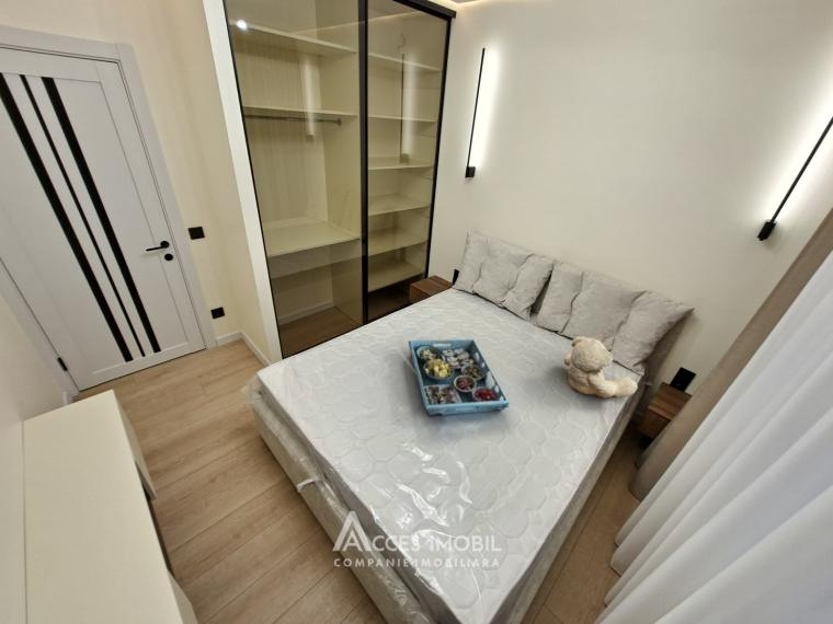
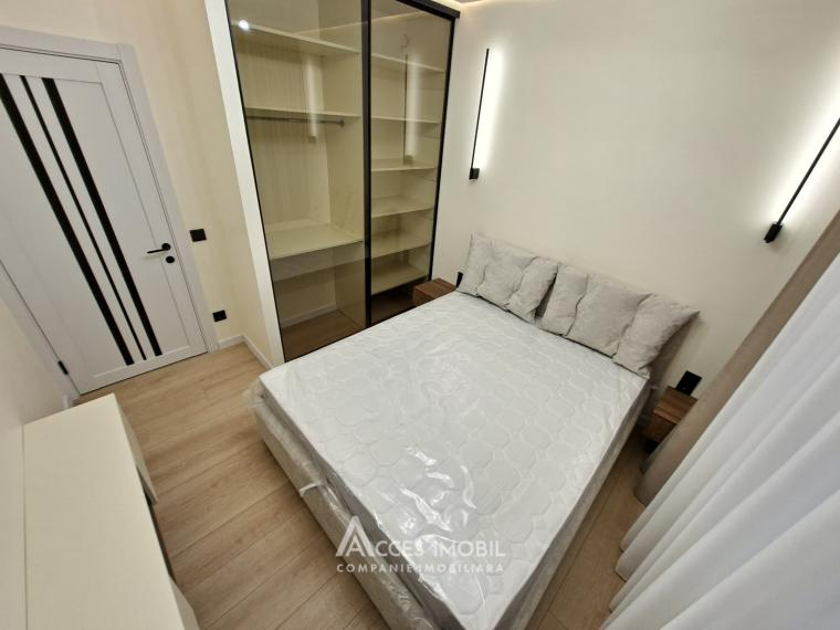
- teddy bear [562,335,638,400]
- serving tray [408,338,511,417]
